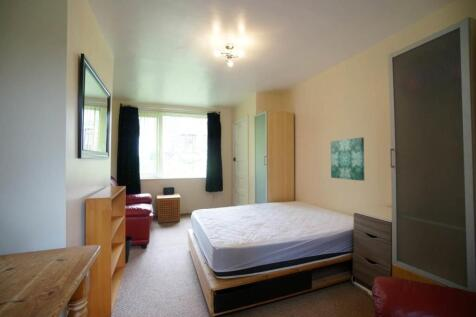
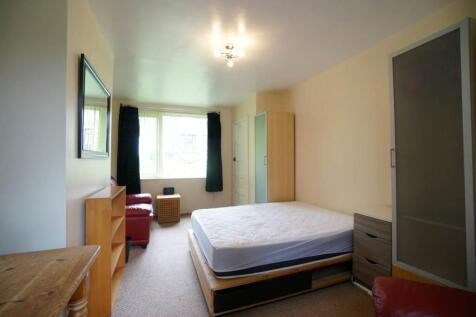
- wall art [330,136,365,182]
